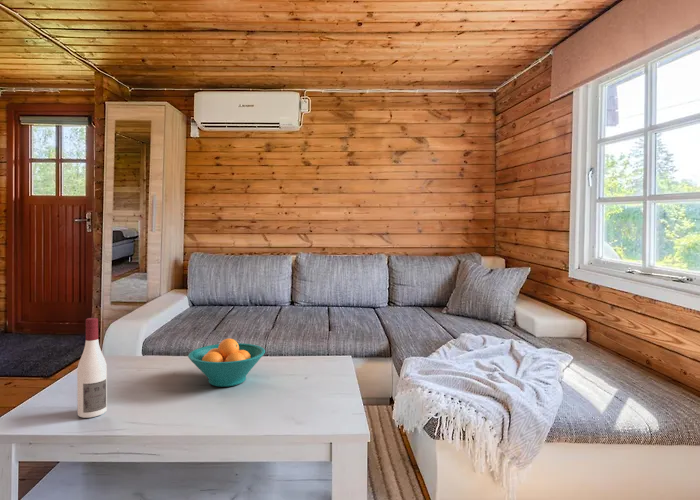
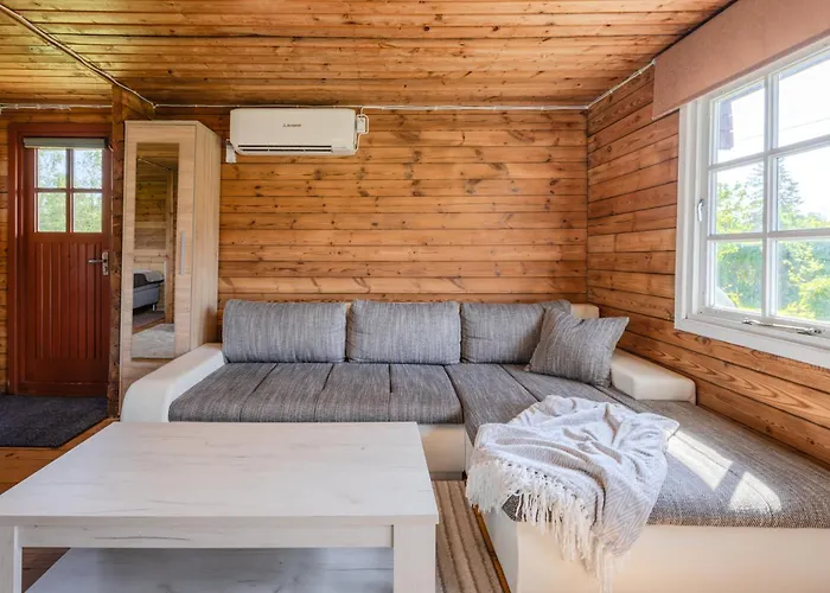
- fruit bowl [187,337,266,388]
- alcohol [76,317,108,419]
